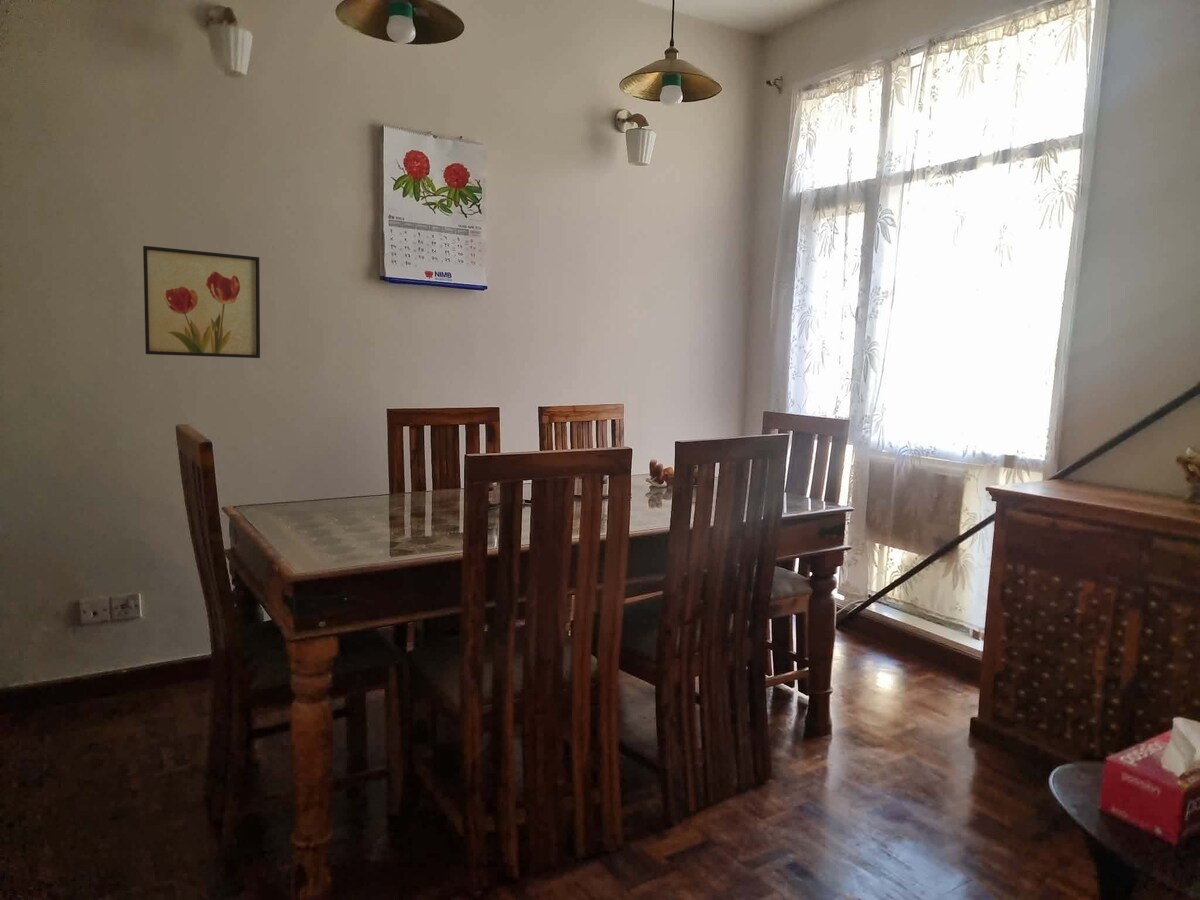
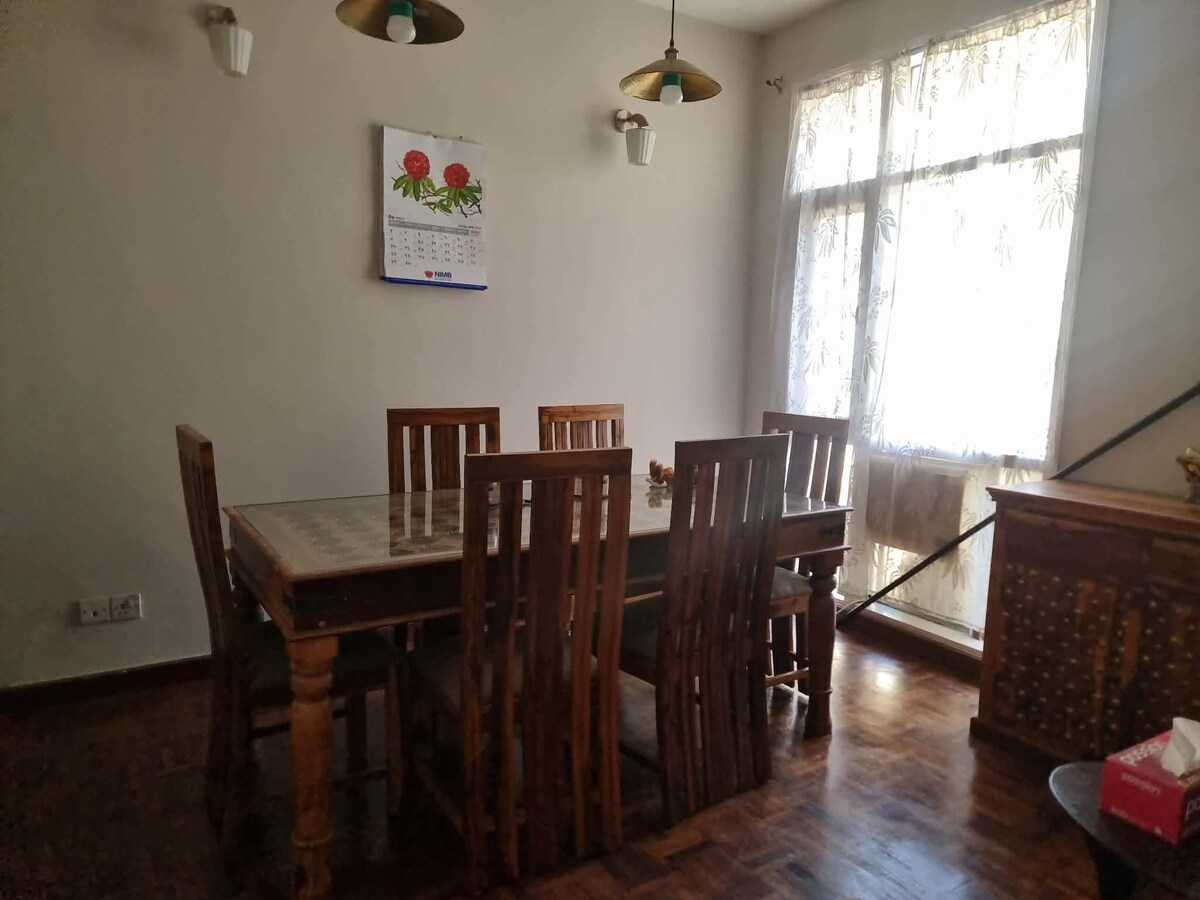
- wall art [142,245,261,359]
